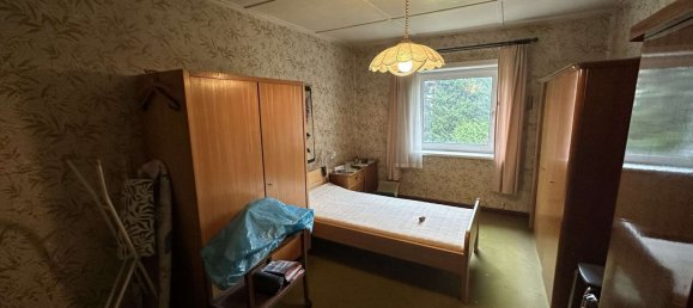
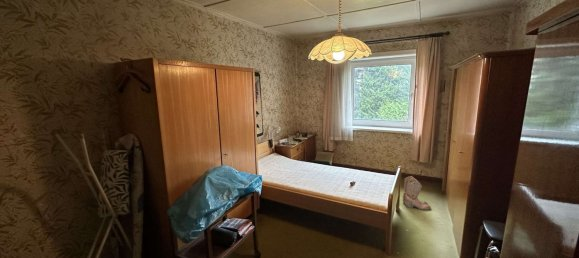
+ boots [402,175,432,211]
